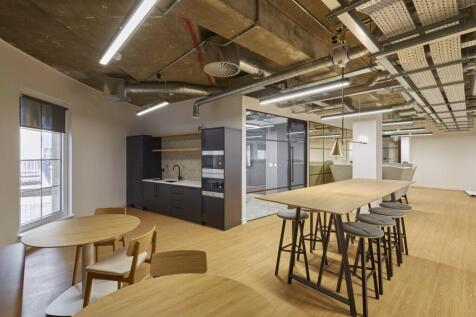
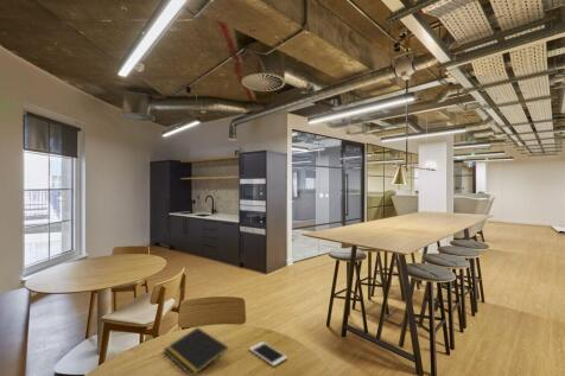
+ notepad [163,326,229,376]
+ cell phone [248,340,288,368]
